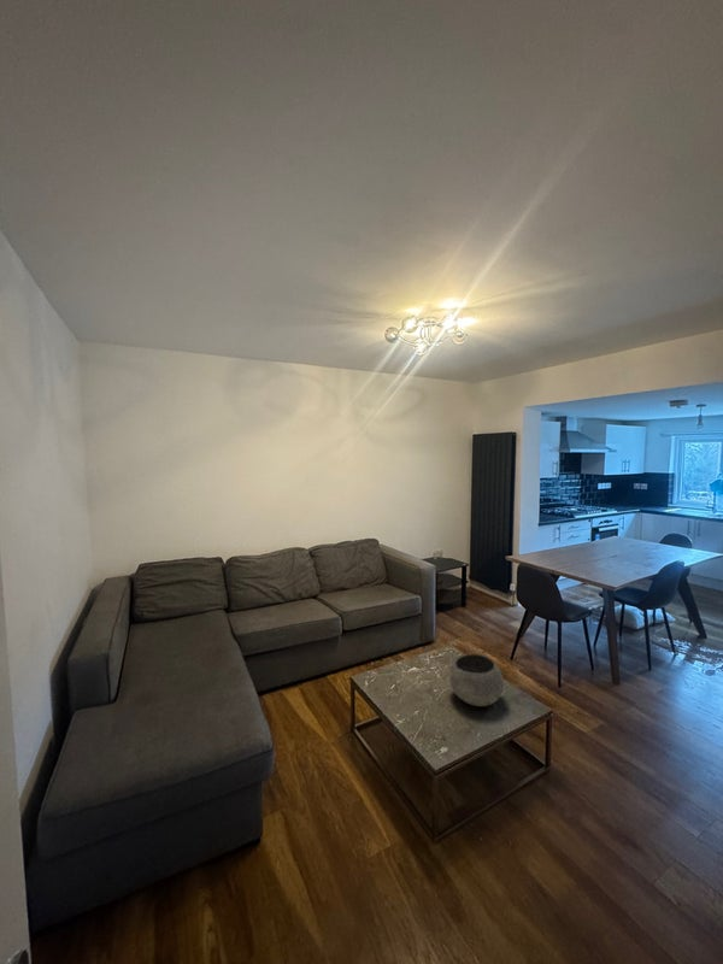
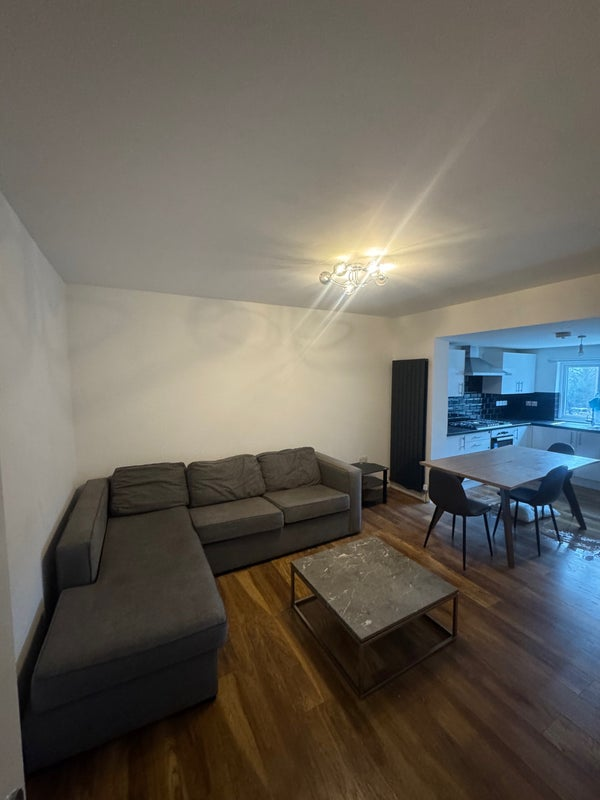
- bowl [448,652,505,707]
